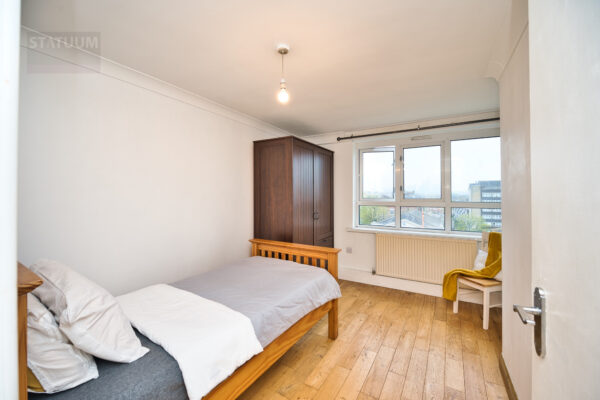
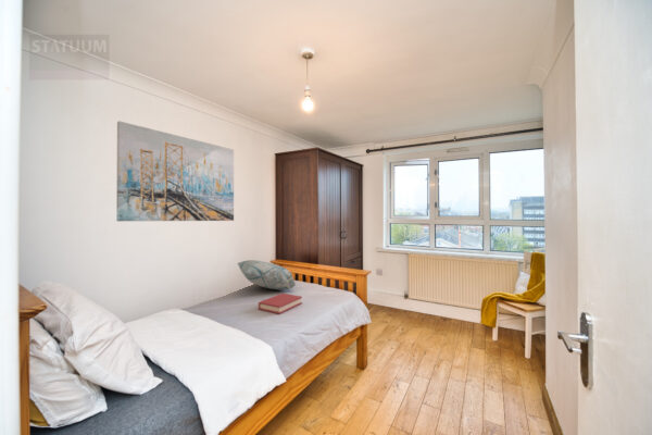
+ decorative pillow [236,259,297,291]
+ hardback book [258,293,303,315]
+ wall art [115,120,235,222]
